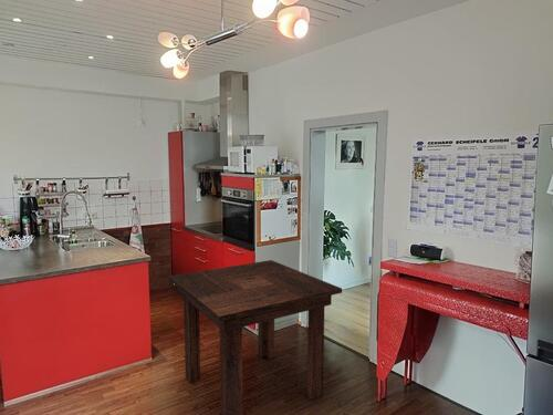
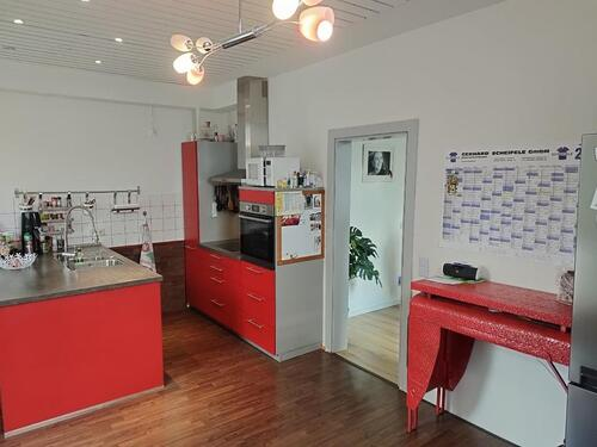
- dining table [168,259,343,415]
